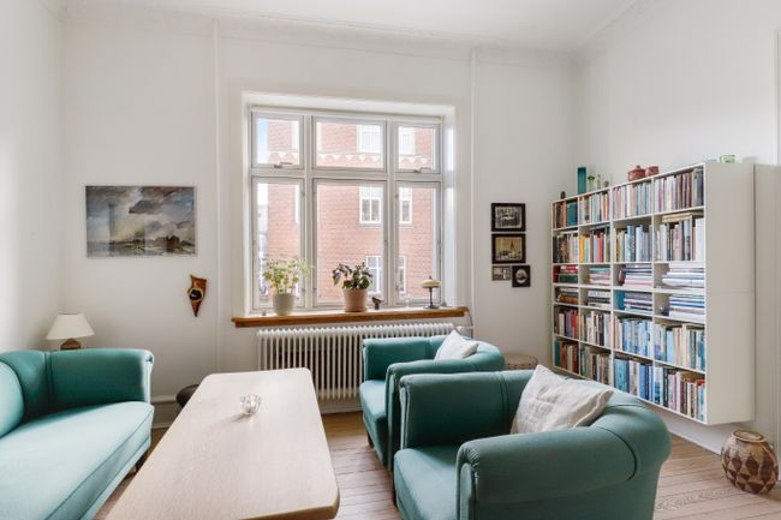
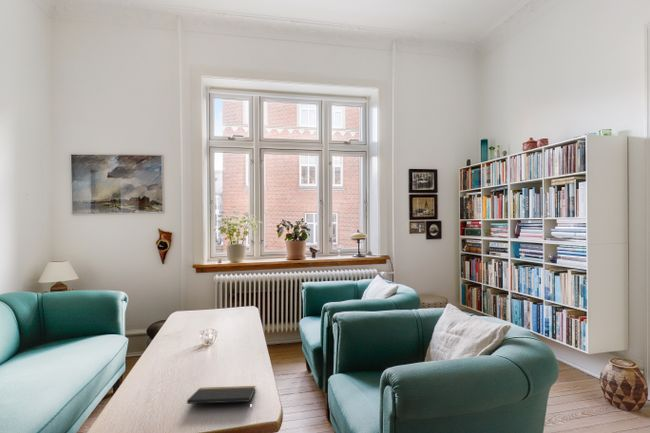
+ notepad [186,385,257,411]
